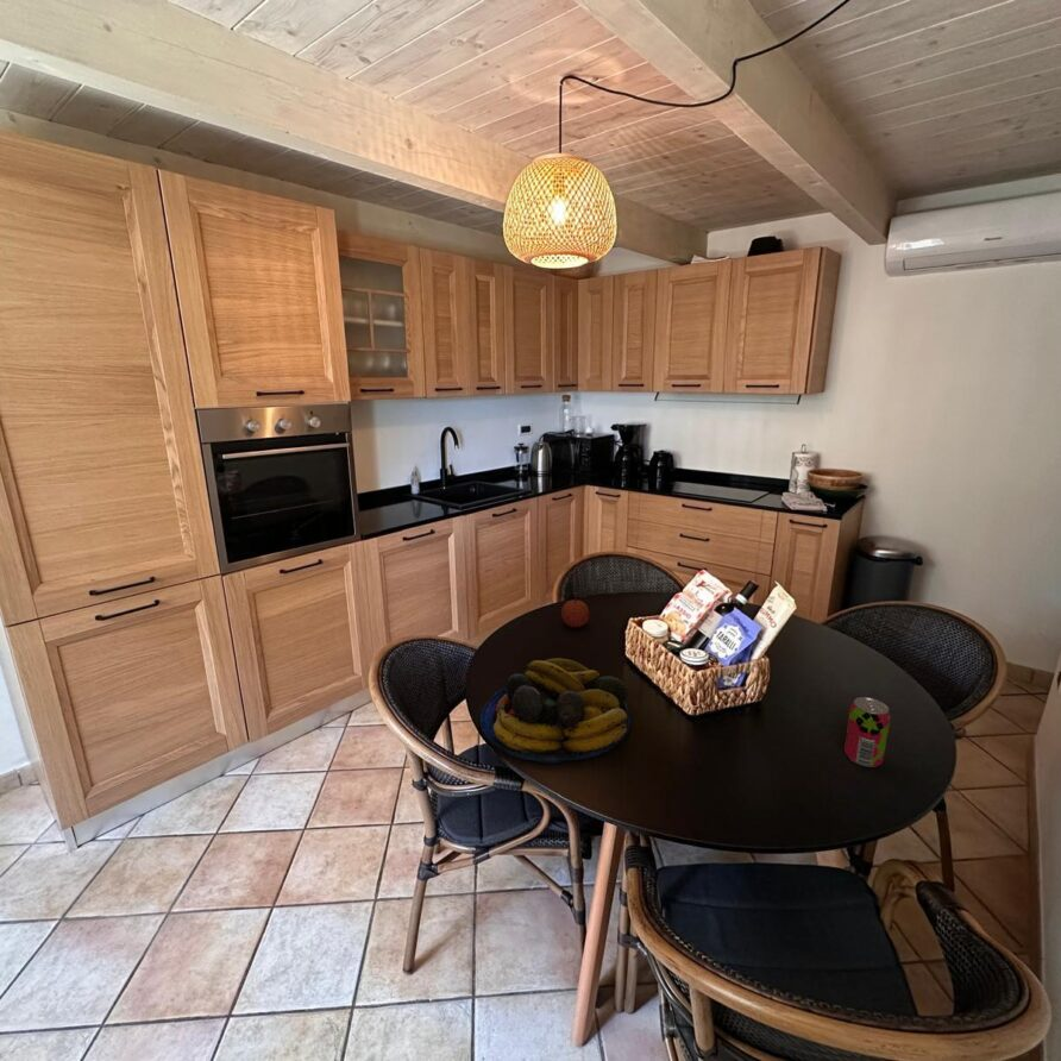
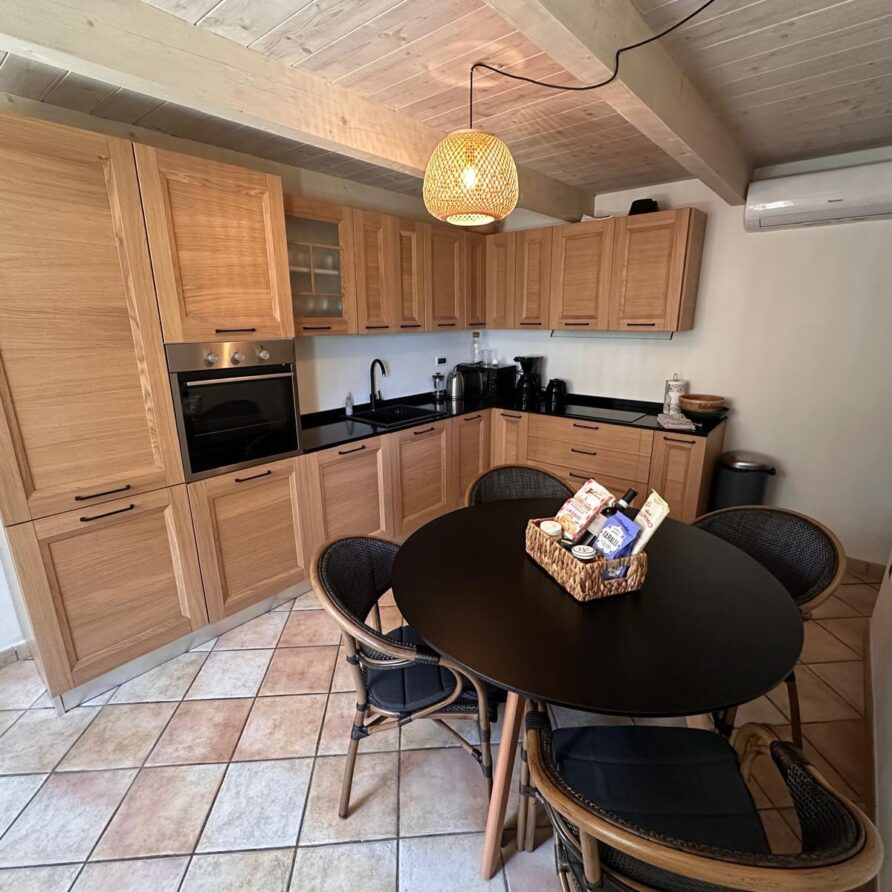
- apple [560,596,590,628]
- fruit bowl [478,658,633,765]
- beverage can [843,696,892,768]
